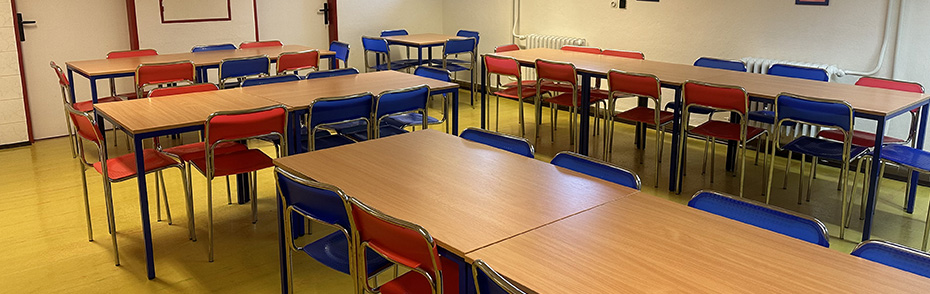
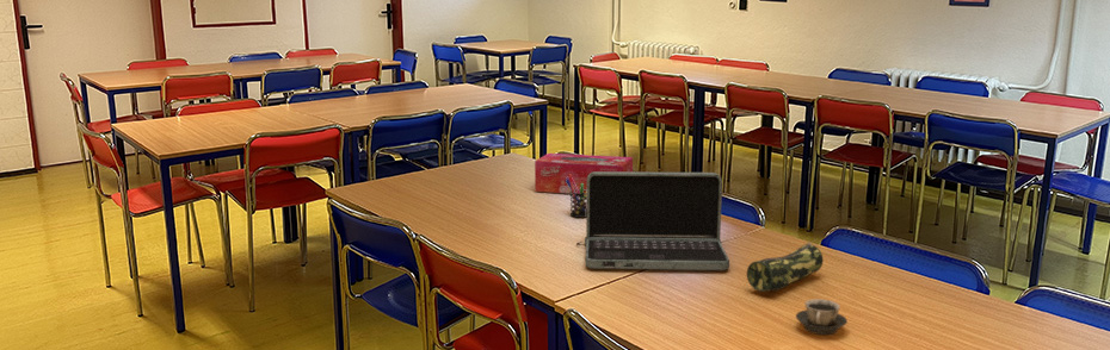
+ laptop [575,171,730,271]
+ cup [795,298,849,336]
+ tissue box [534,152,634,194]
+ pen holder [566,174,587,219]
+ pencil case [746,242,825,293]
